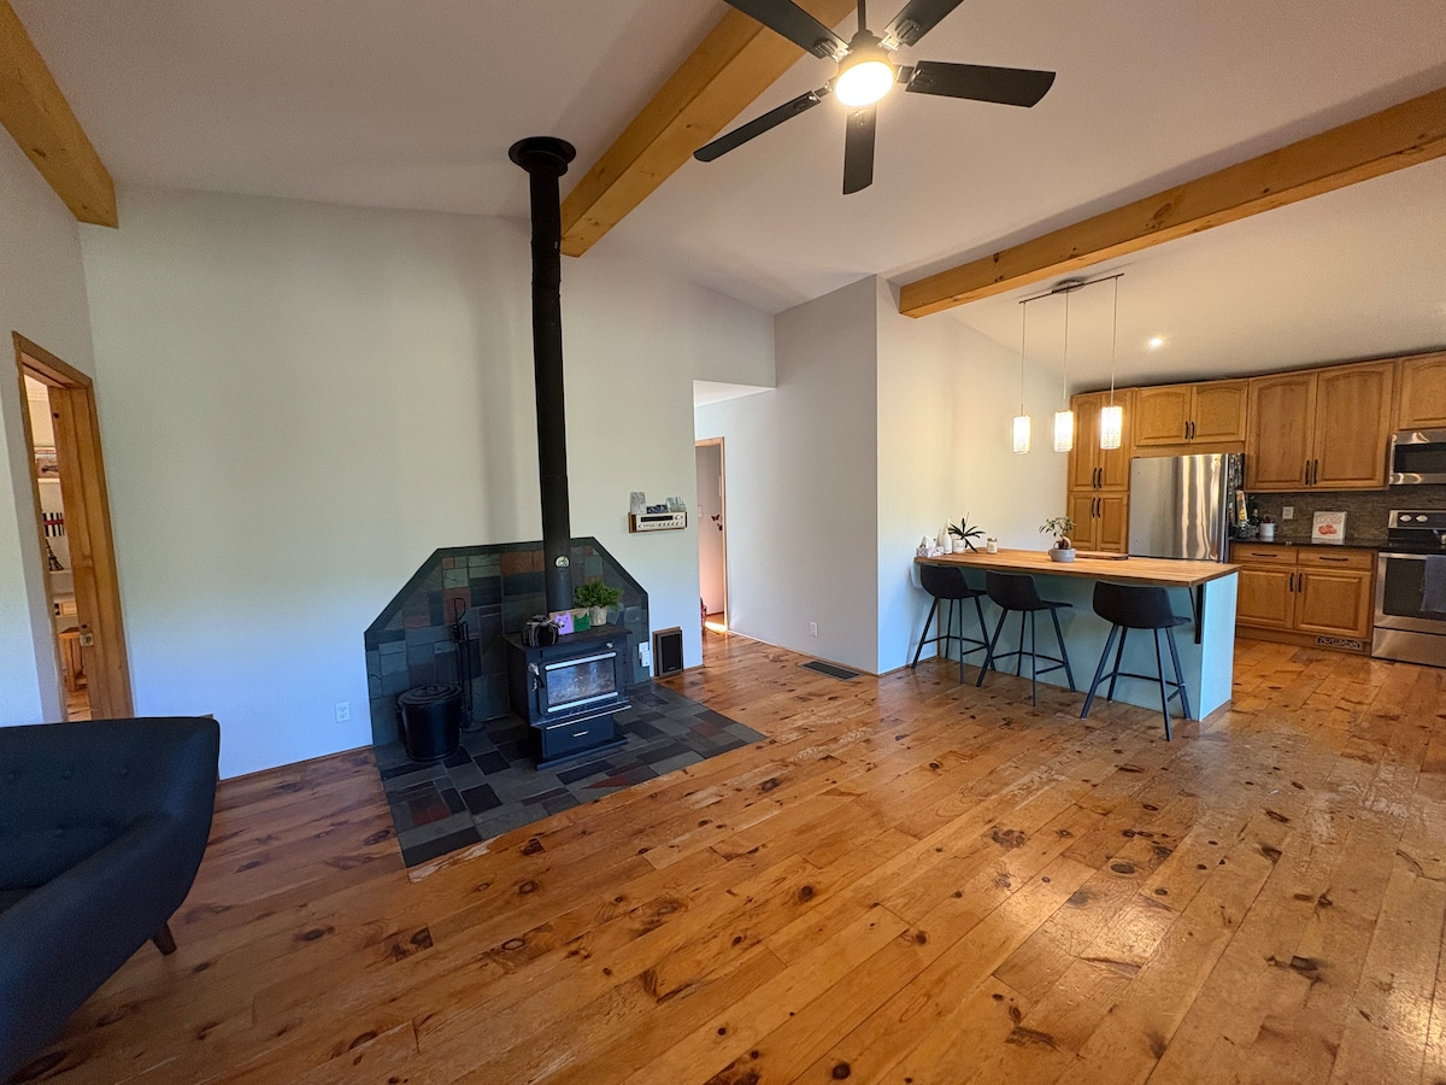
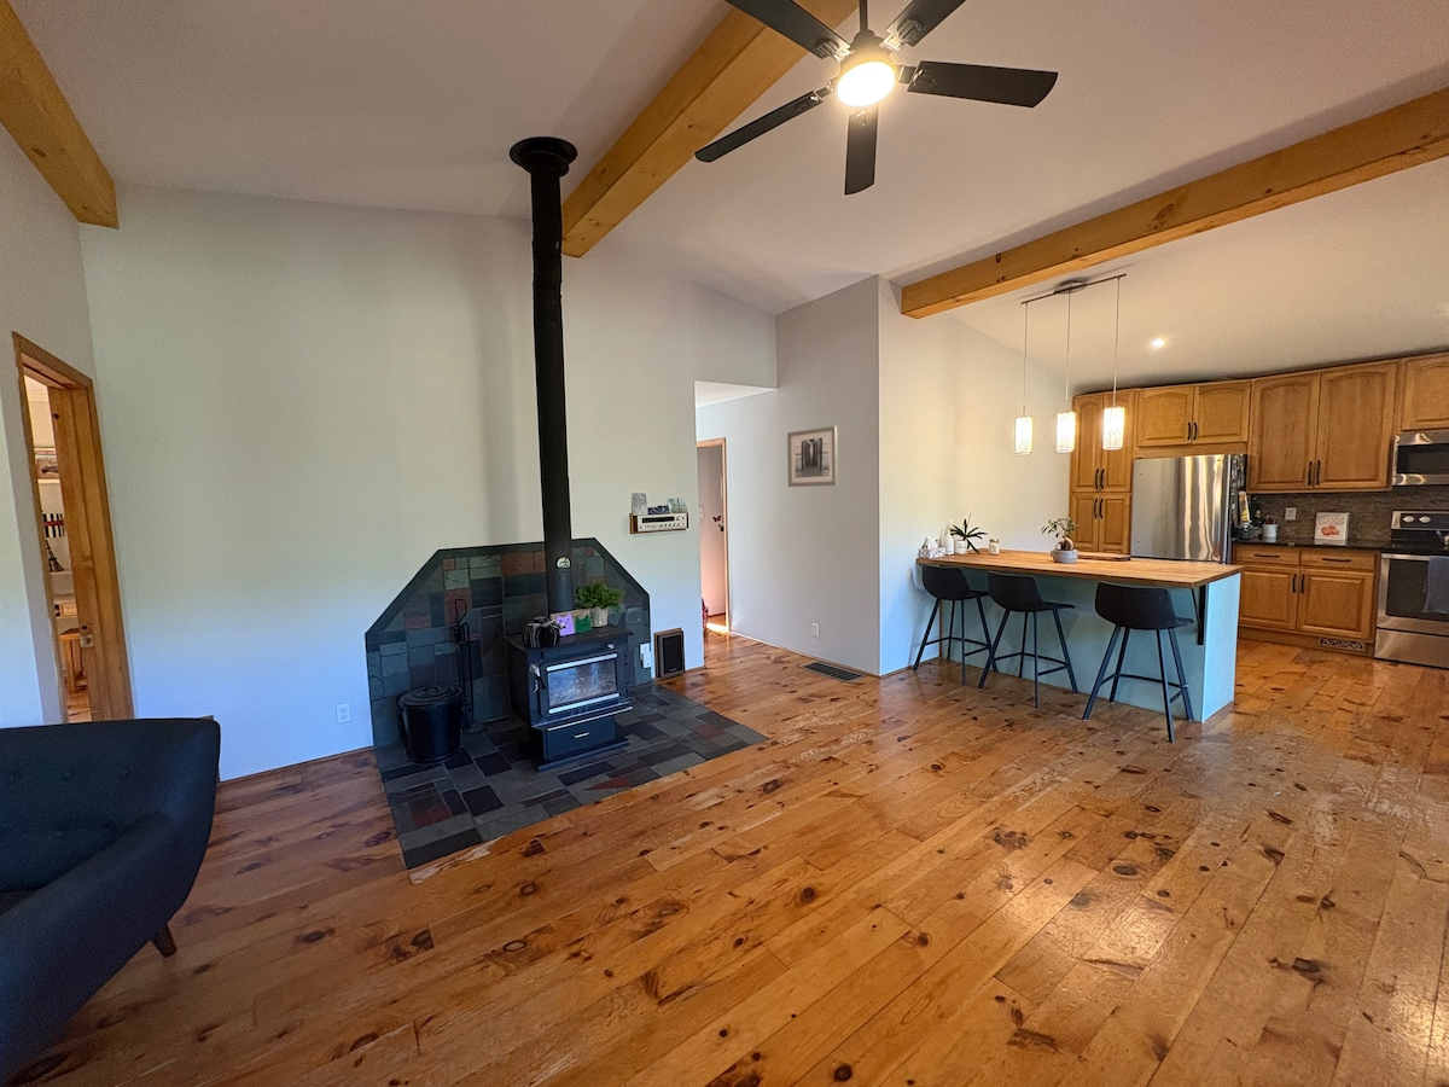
+ wall art [786,425,839,488]
